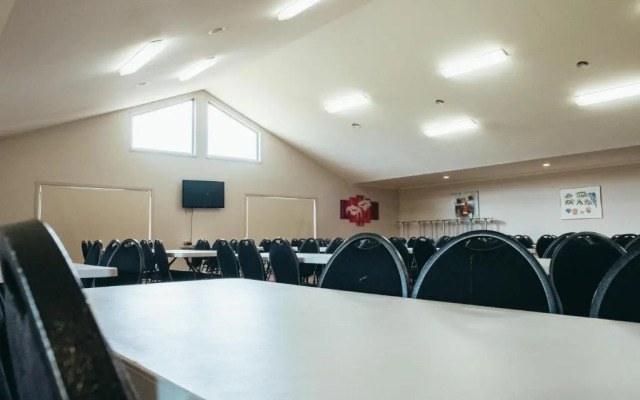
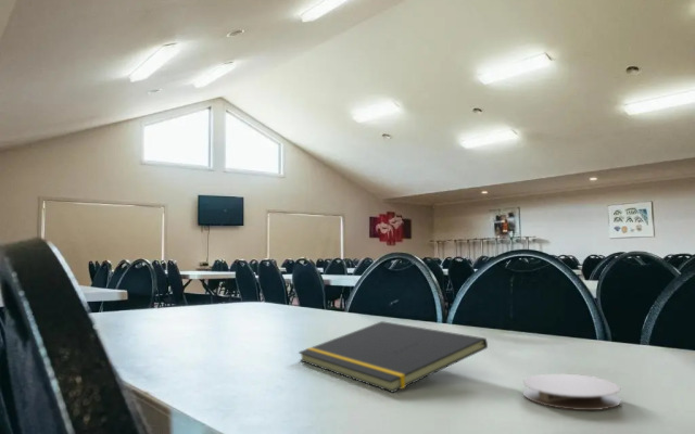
+ notepad [298,320,489,394]
+ coaster [522,373,622,411]
